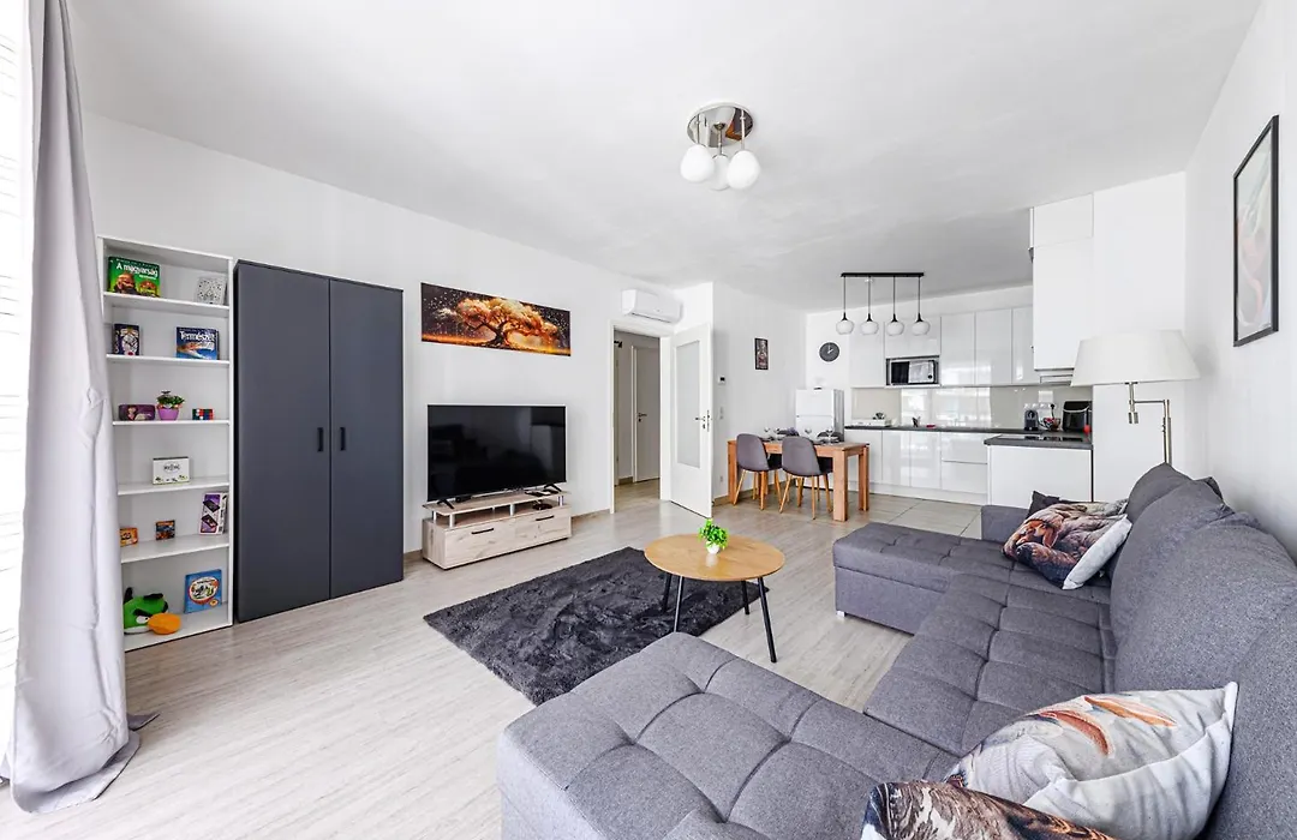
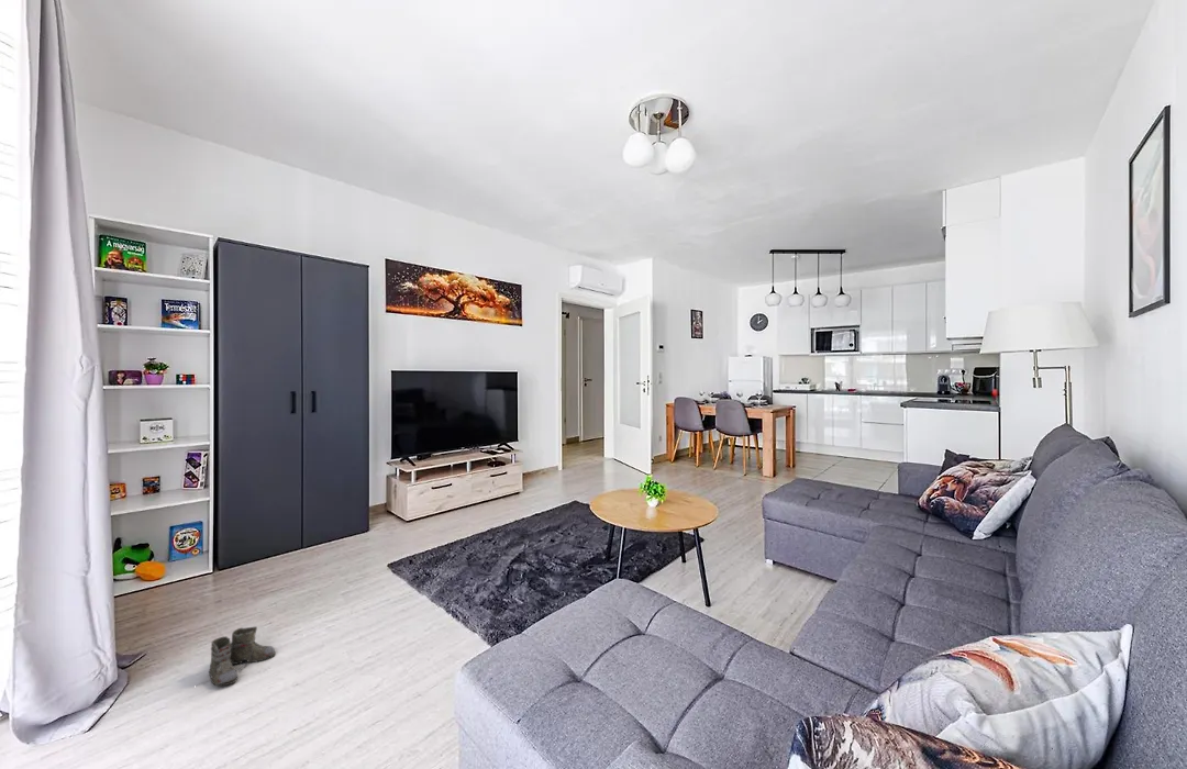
+ boots [197,625,277,688]
